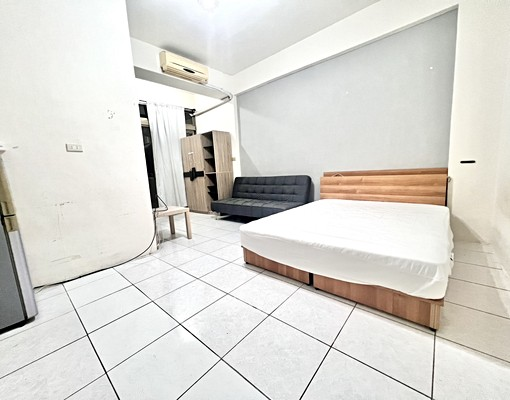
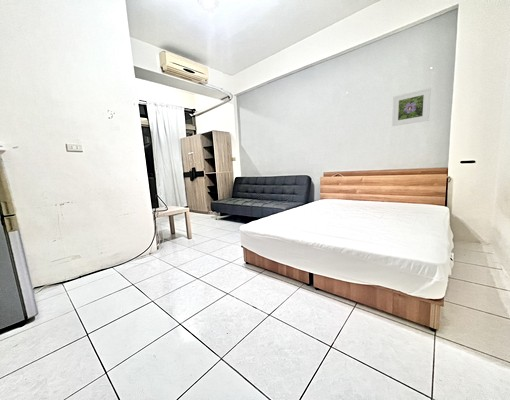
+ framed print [391,87,432,127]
